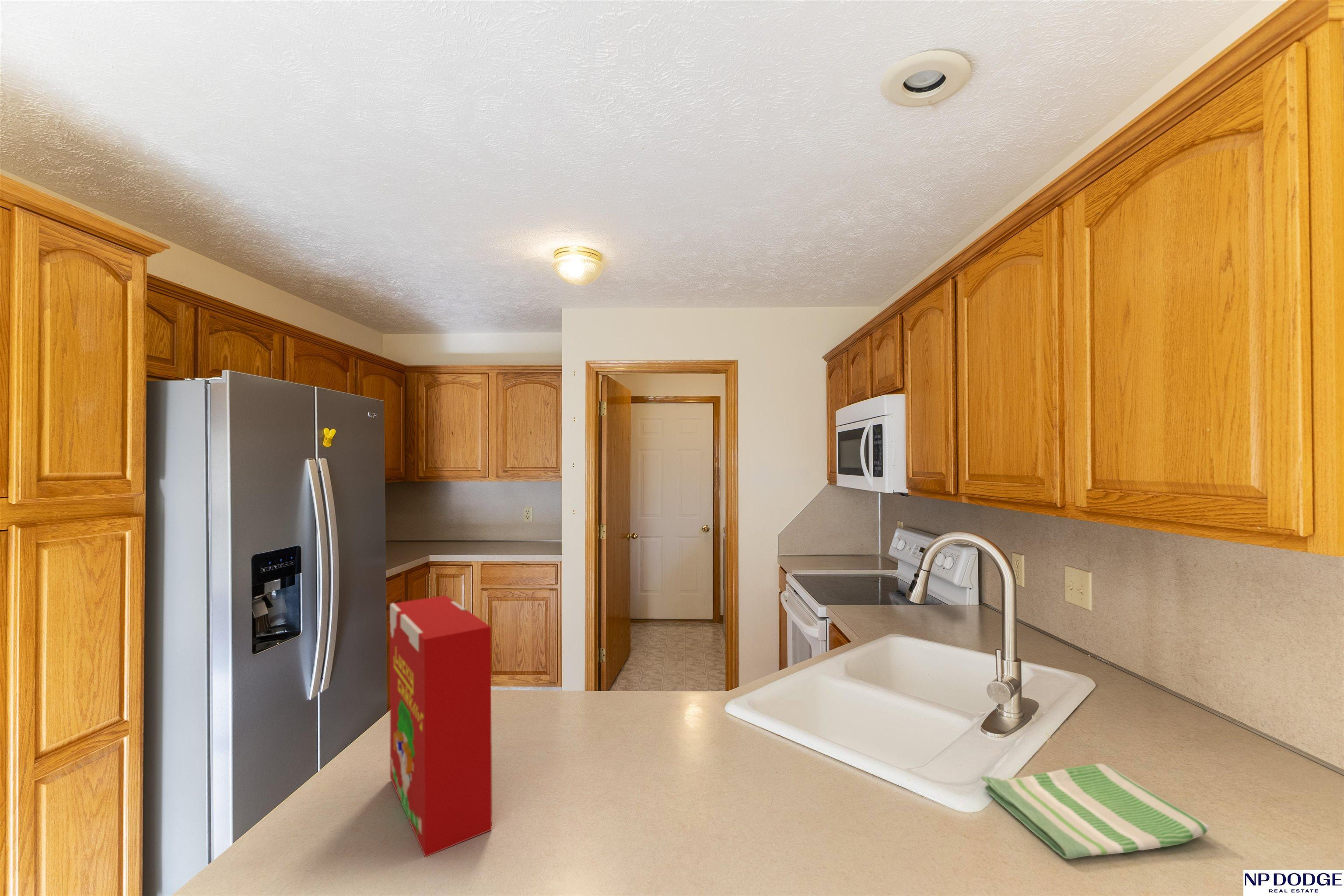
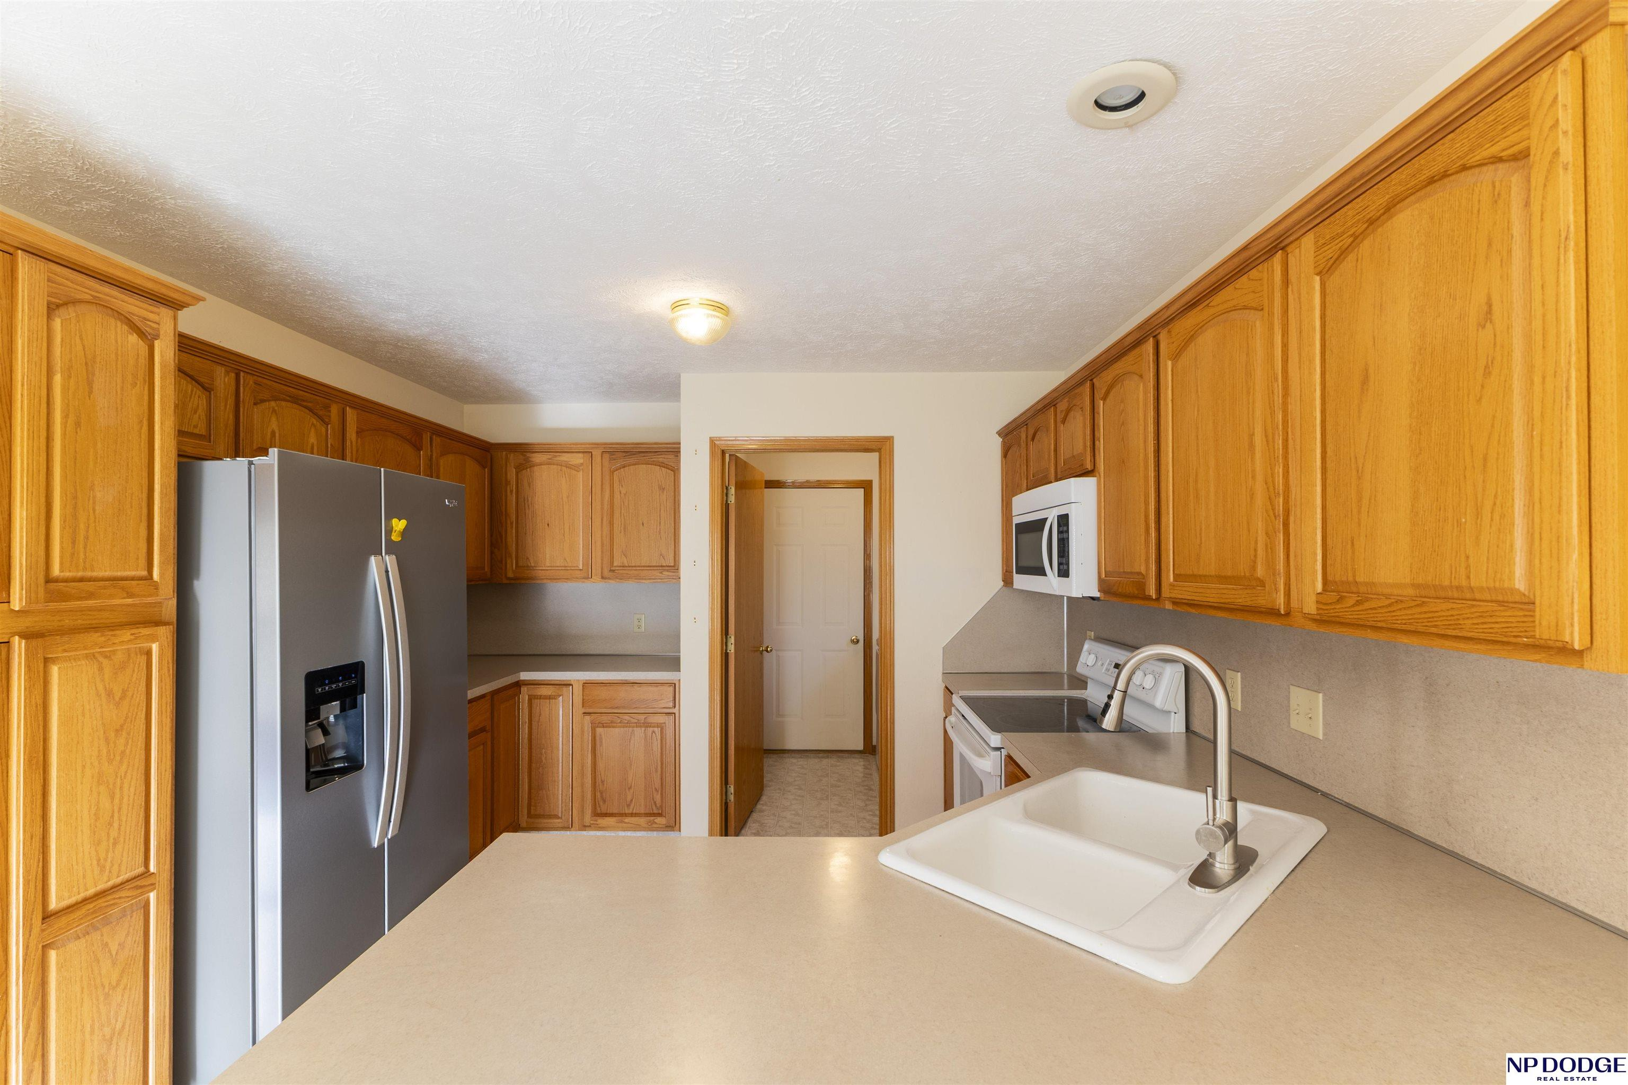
- dish towel [981,763,1210,860]
- cereal box [389,595,492,858]
